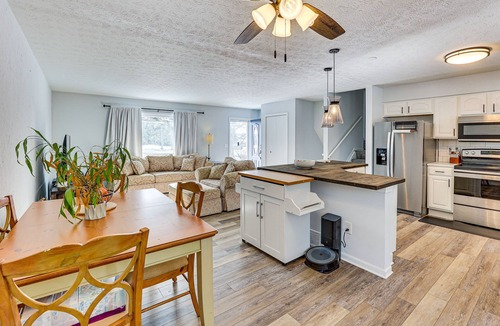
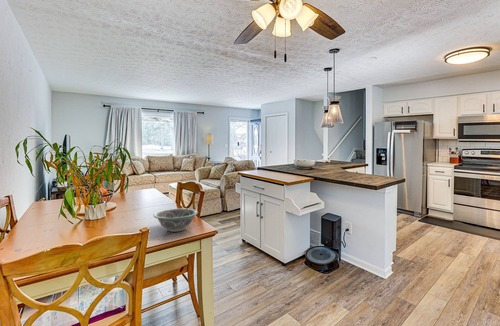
+ bowl [153,208,199,233]
